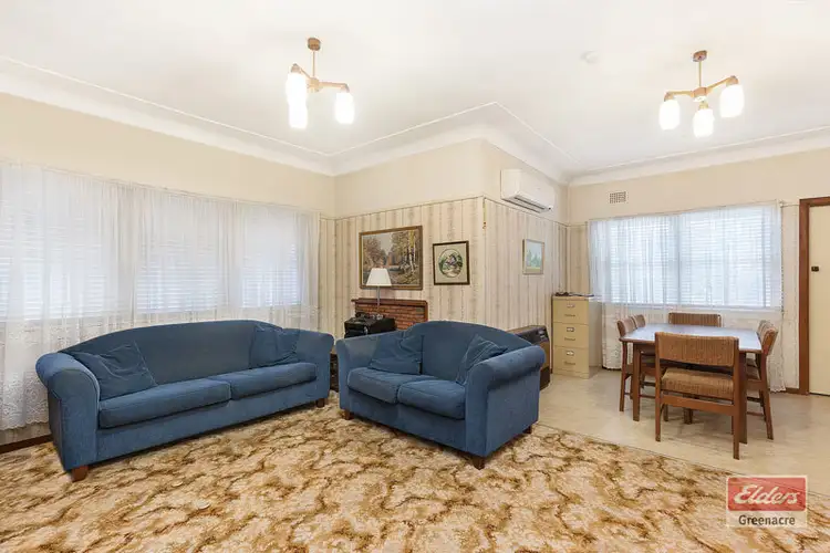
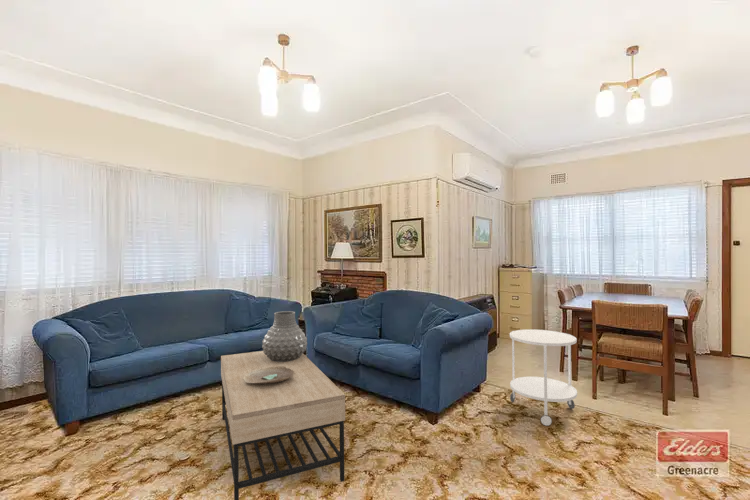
+ vase [261,310,308,362]
+ side table [509,328,578,427]
+ decorative bowl [243,366,294,384]
+ coffee table [220,350,346,500]
